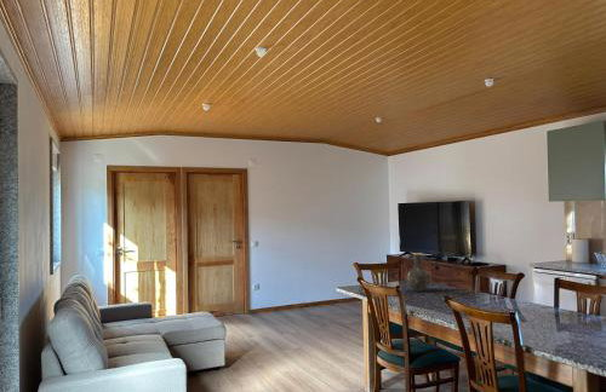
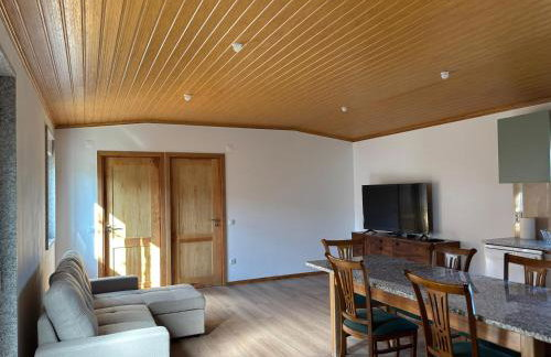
- vase [405,252,431,293]
